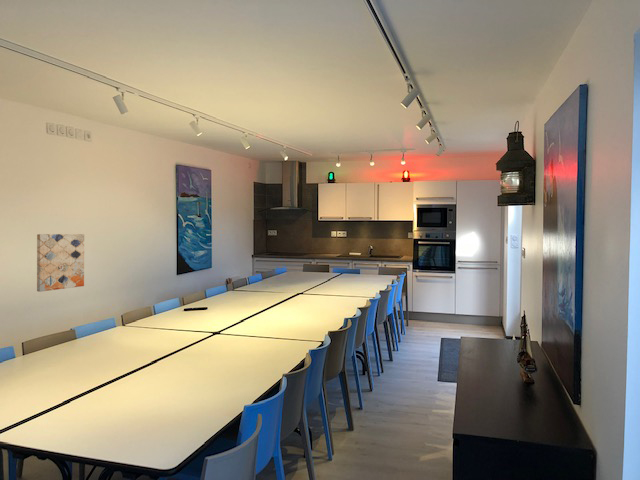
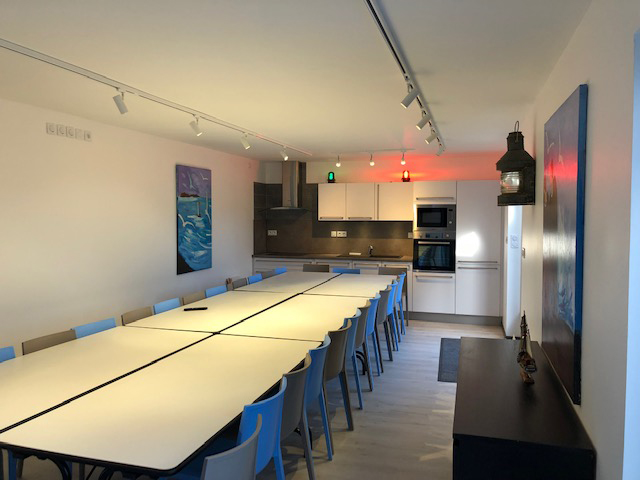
- wall art [36,233,85,293]
